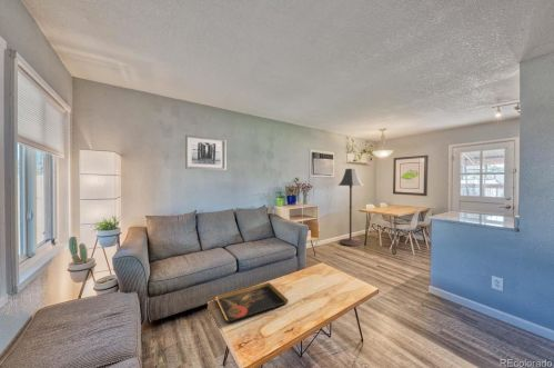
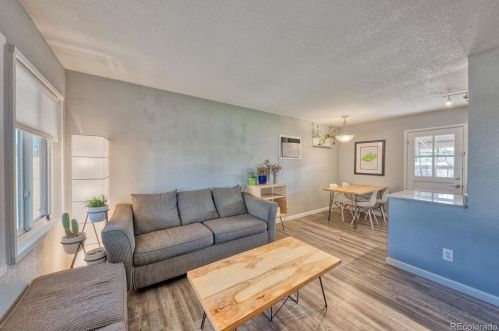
- floor lamp [338,168,364,248]
- decorative tray [214,281,290,325]
- wall art [184,133,226,171]
